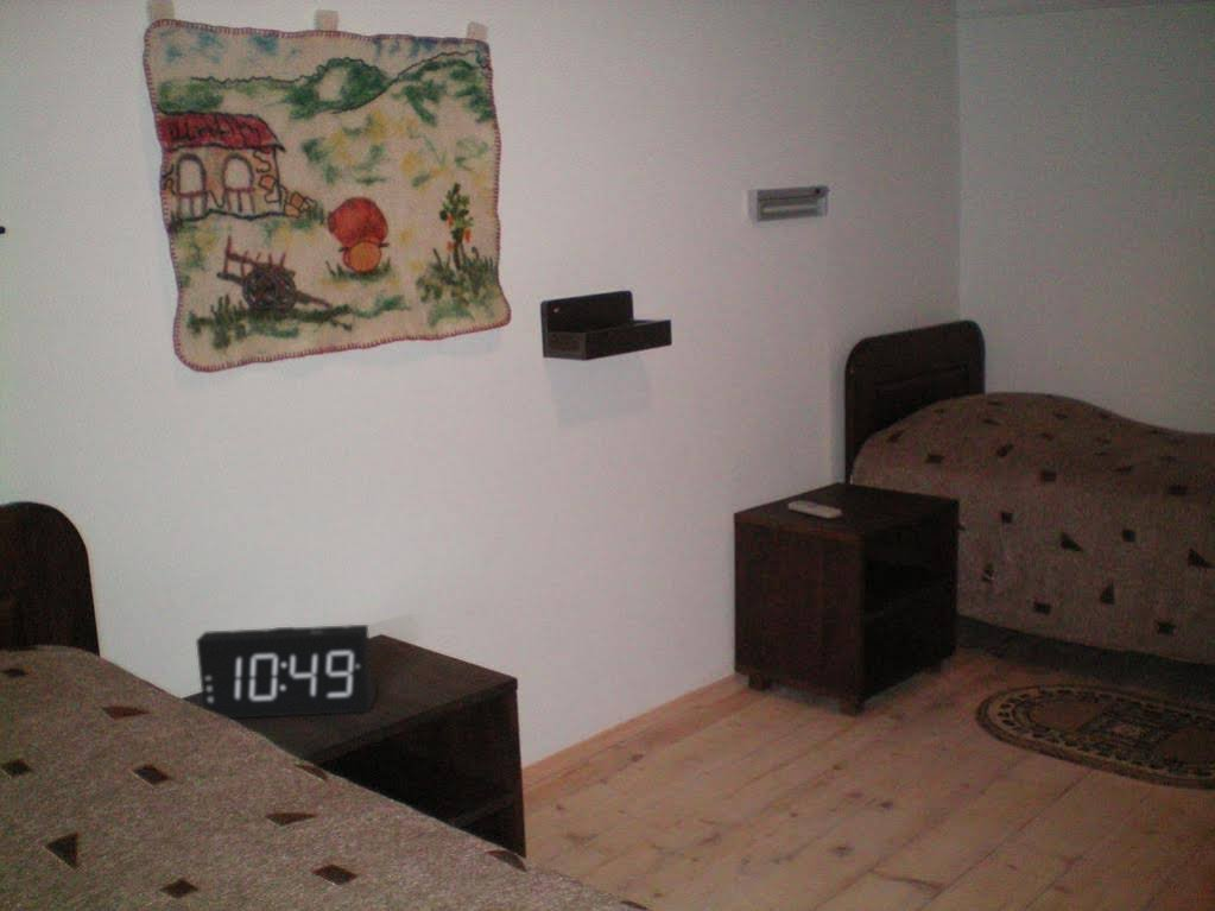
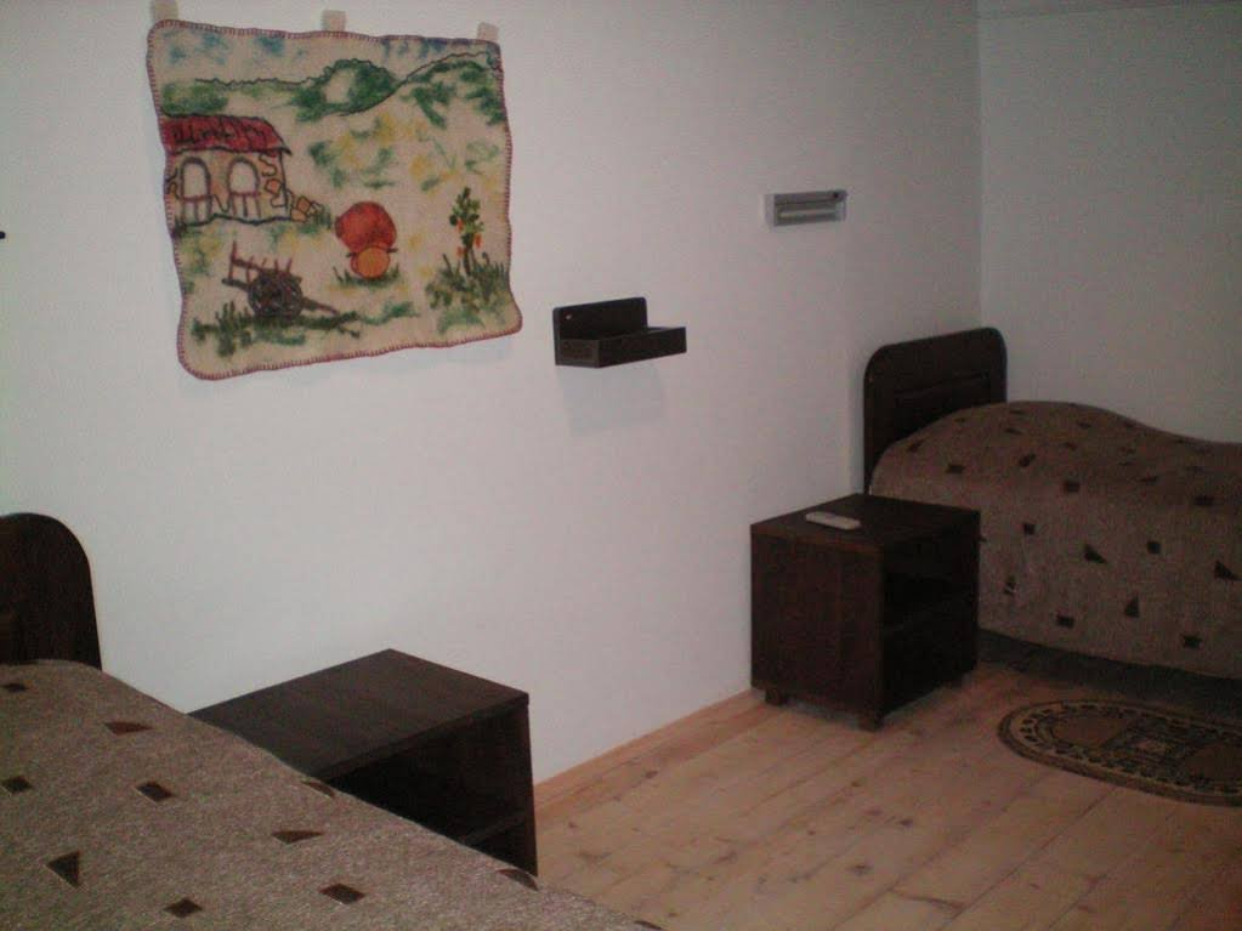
- alarm clock [195,624,378,720]
